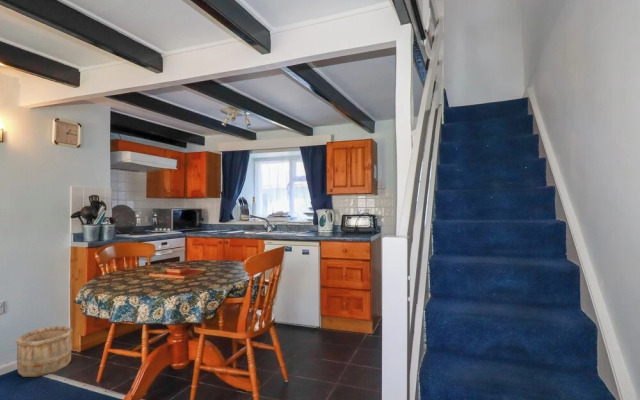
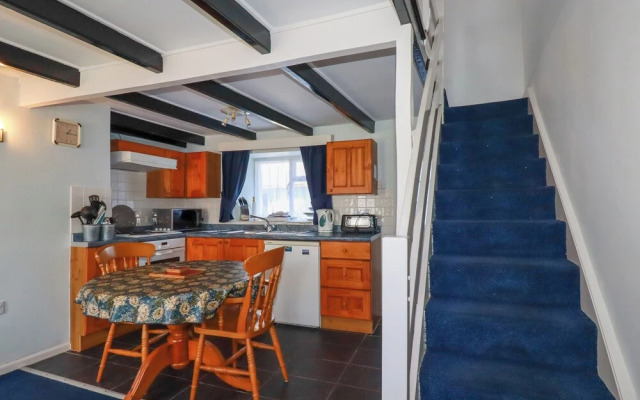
- wooden bucket [14,325,74,378]
